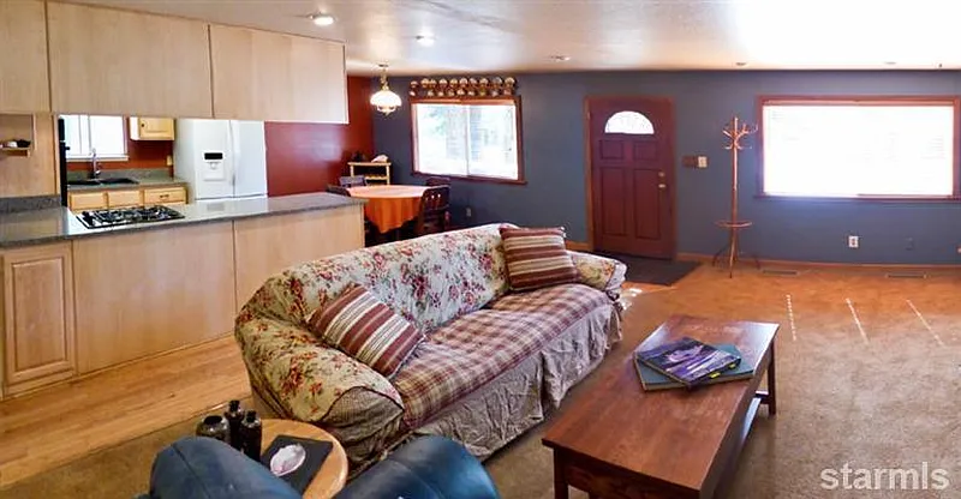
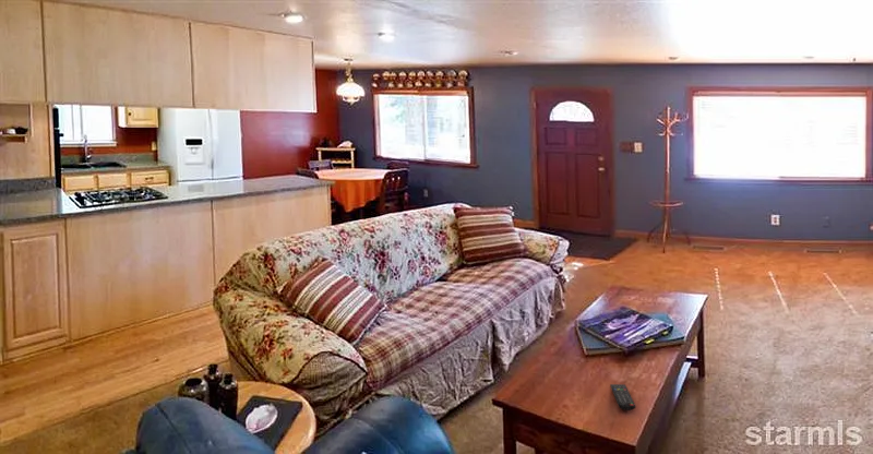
+ remote control [609,383,637,411]
